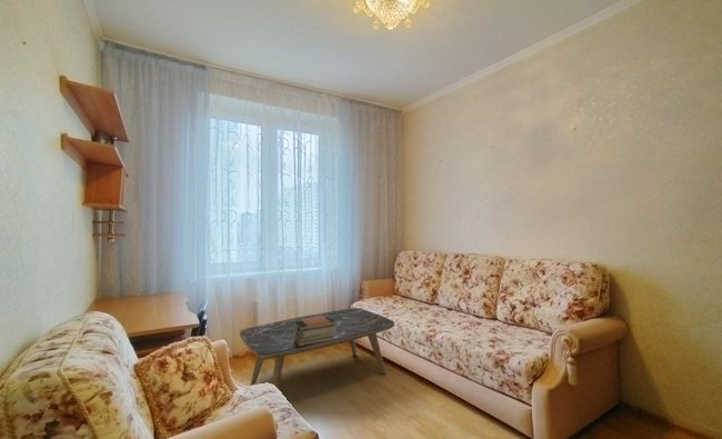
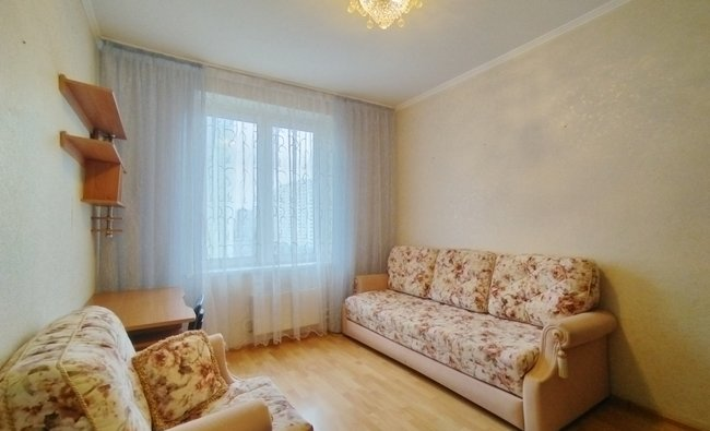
- coffee table [239,307,395,390]
- book stack [294,316,335,346]
